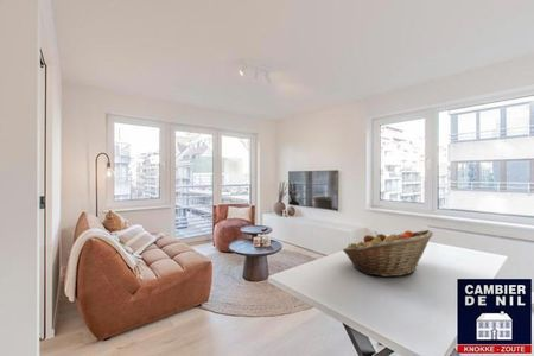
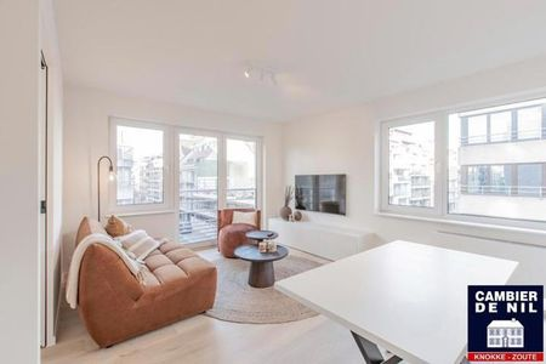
- fruit basket [342,229,434,278]
